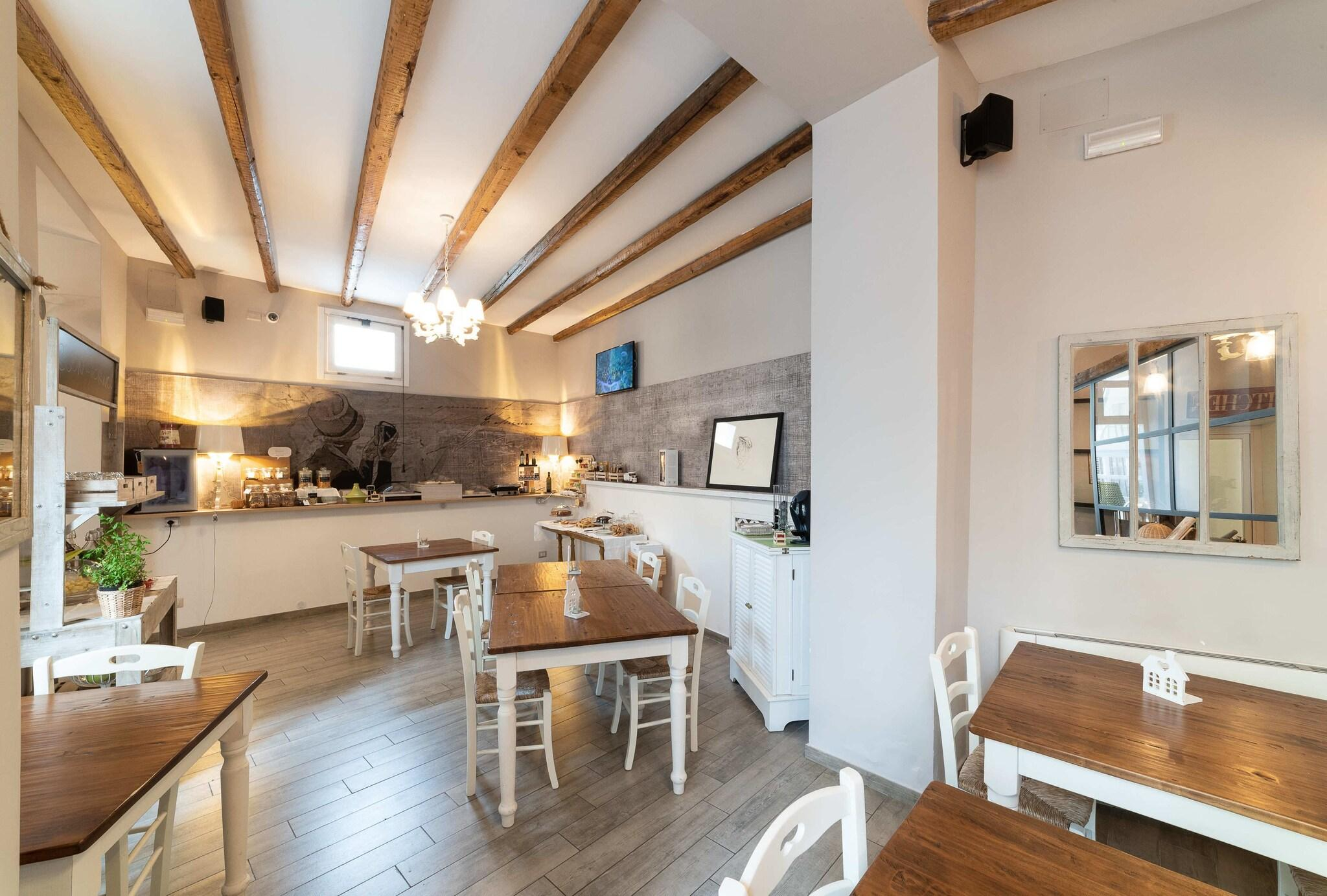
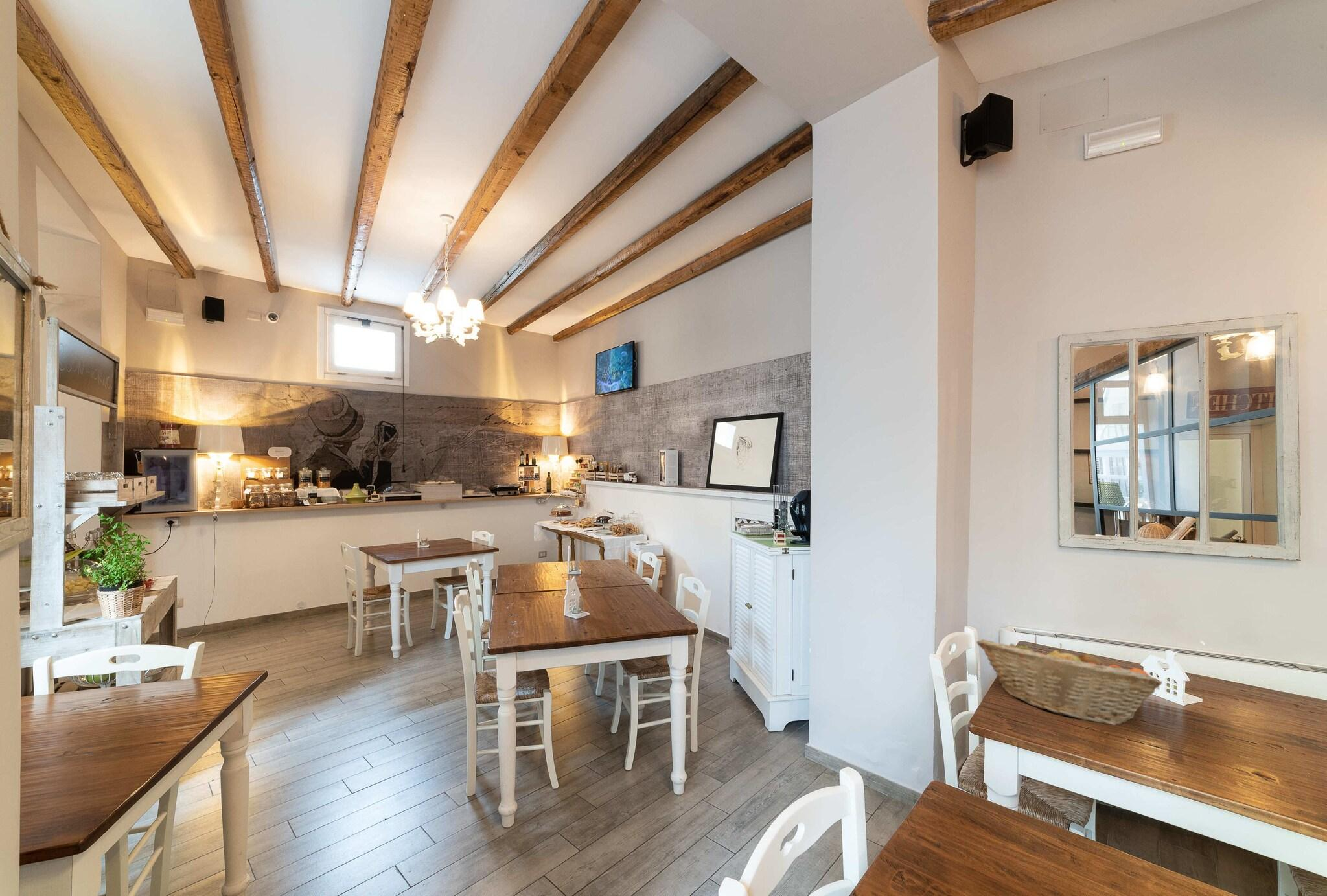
+ fruit basket [976,639,1163,726]
